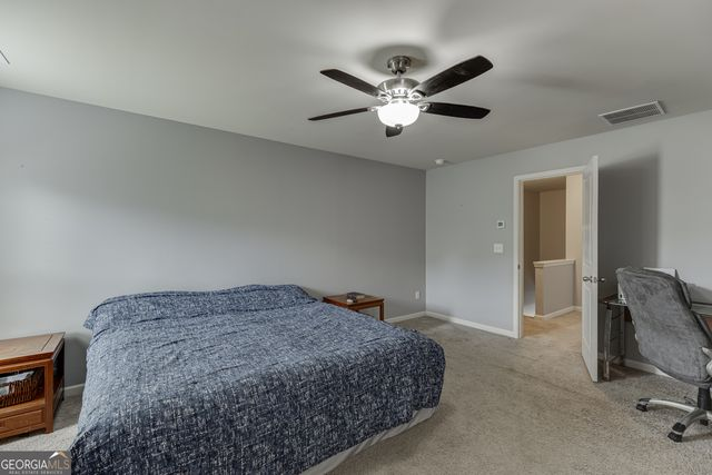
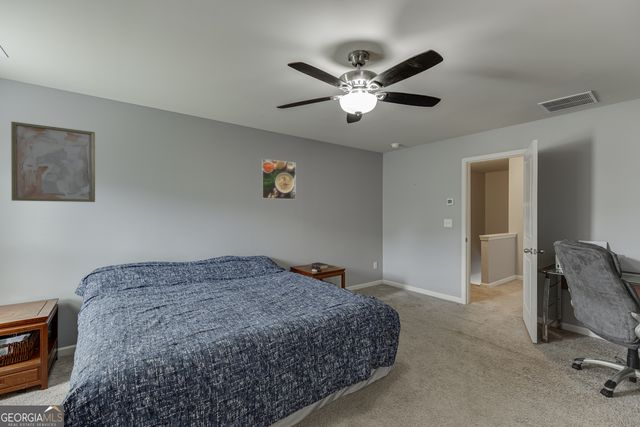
+ wall art [10,121,96,203]
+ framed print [260,158,297,201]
